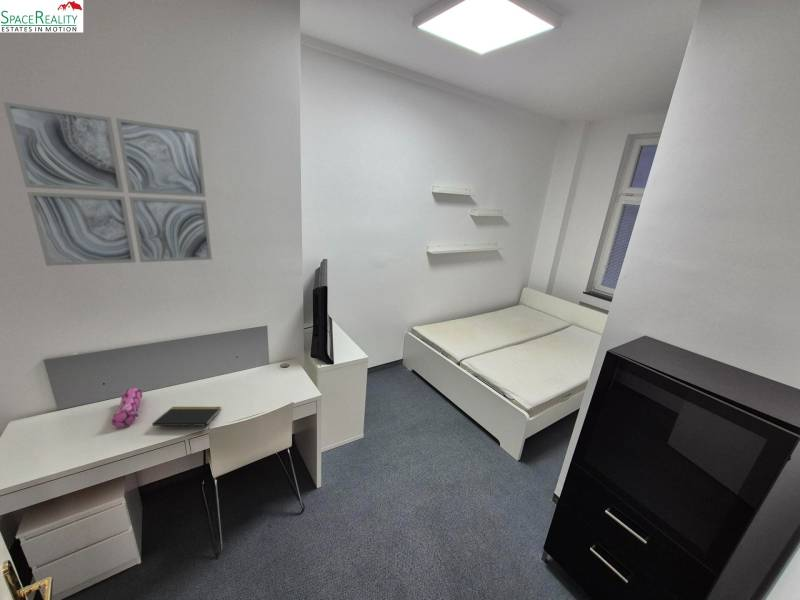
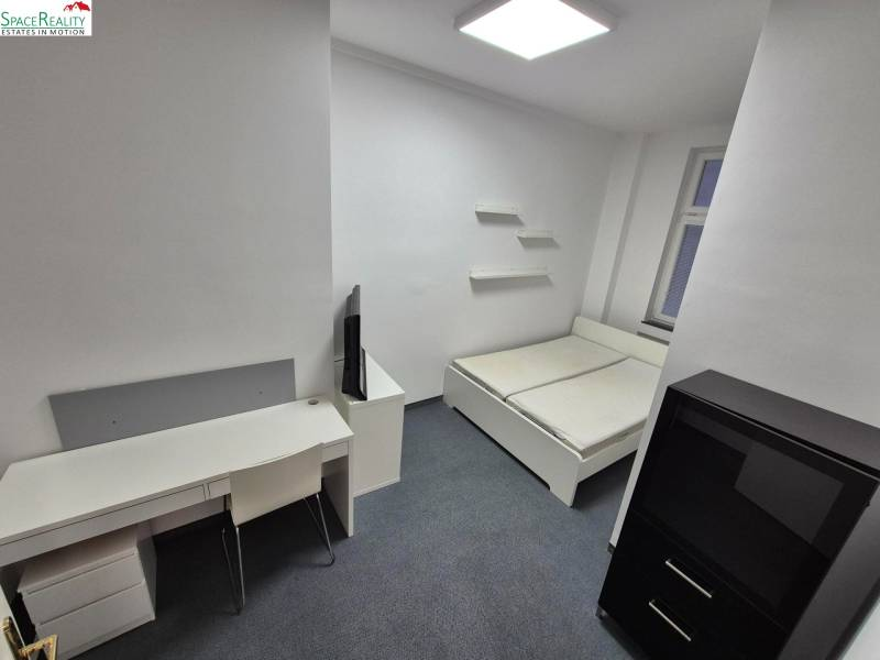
- wall art [2,100,213,267]
- pencil case [111,387,143,429]
- notepad [151,406,222,429]
